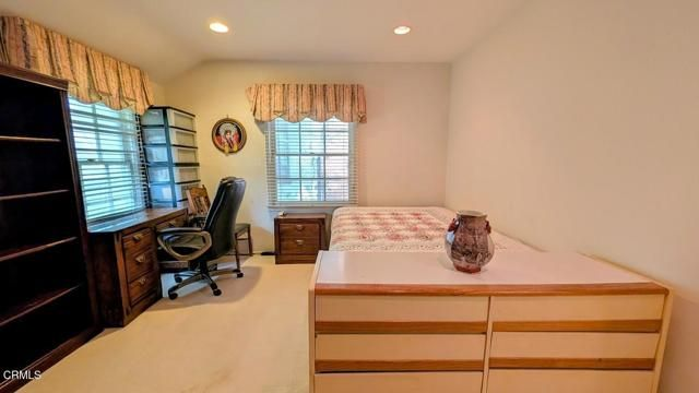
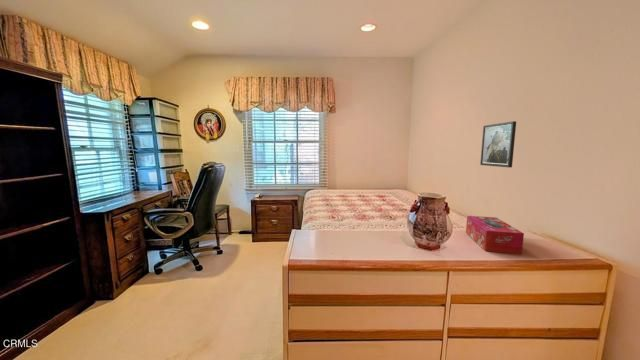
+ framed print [479,120,517,168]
+ tissue box [465,215,525,255]
